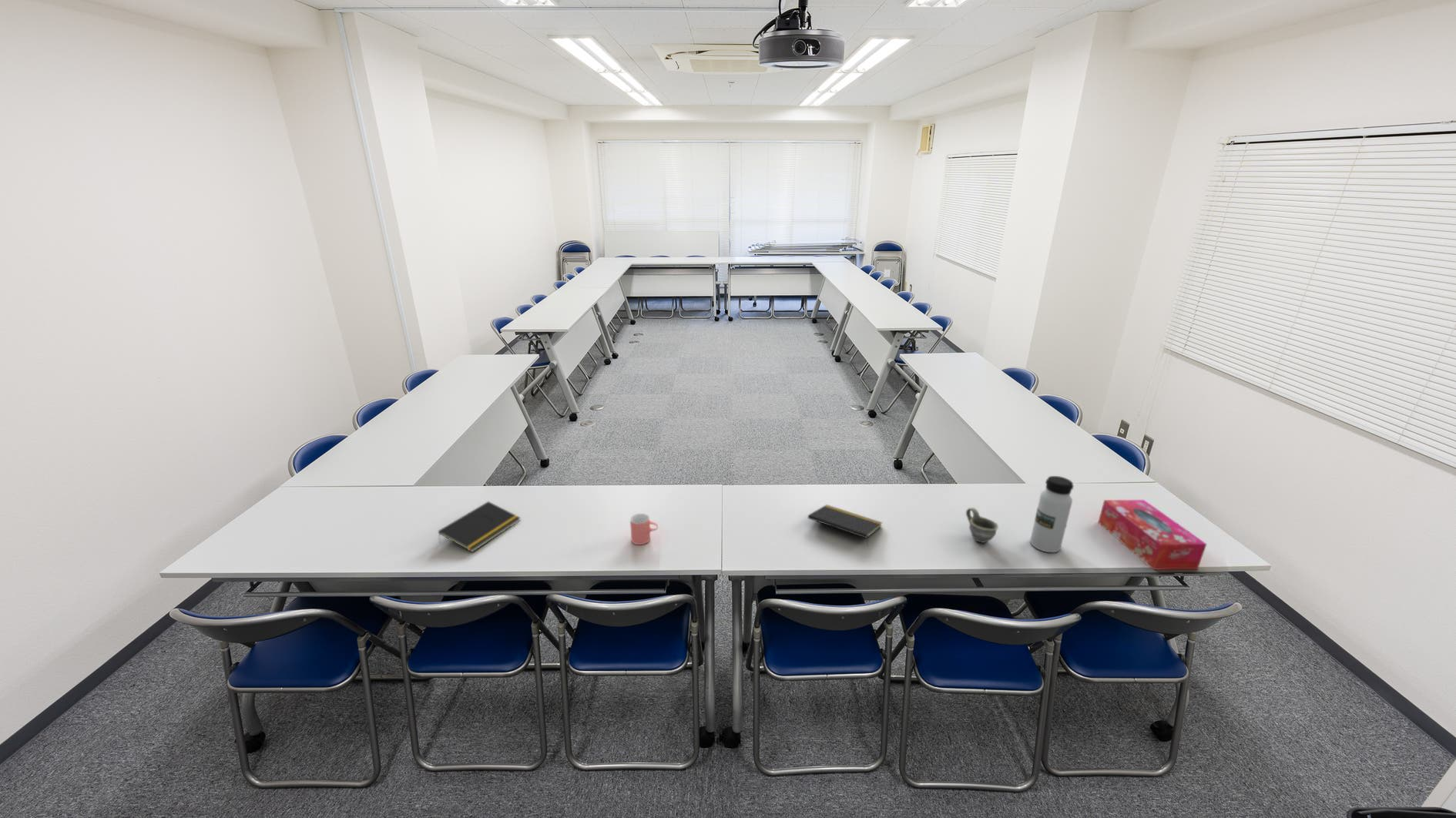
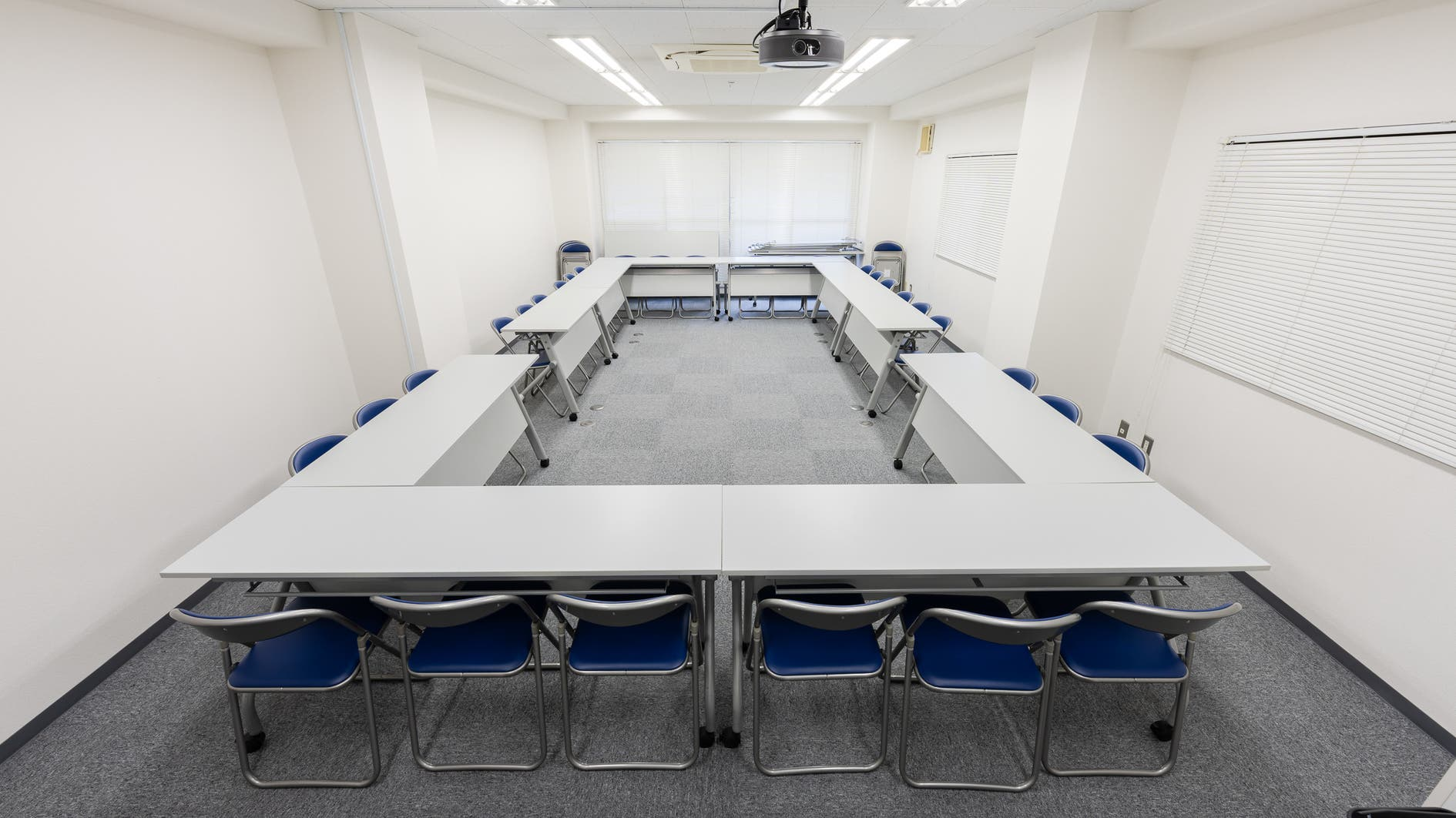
- water bottle [1029,475,1075,553]
- cup [965,507,999,544]
- notepad [807,504,883,547]
- cup [629,513,659,545]
- tissue box [1098,499,1207,571]
- notepad [438,501,522,553]
